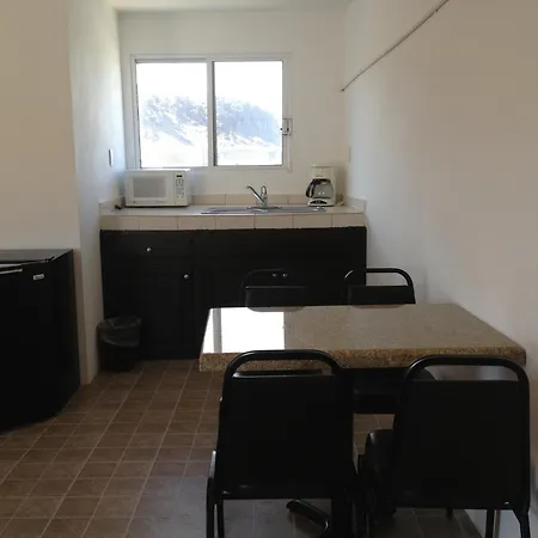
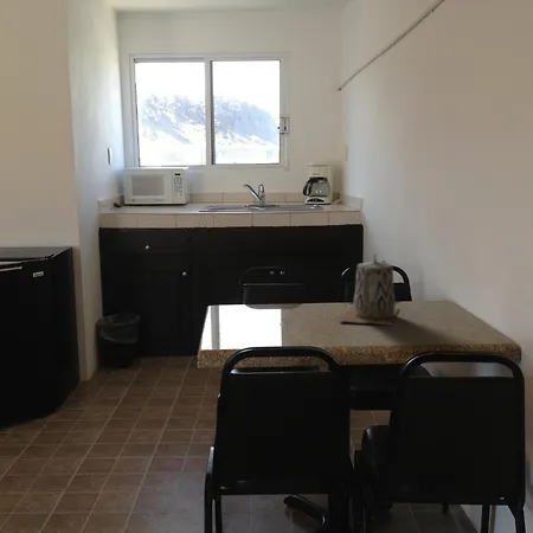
+ teapot [339,252,400,327]
